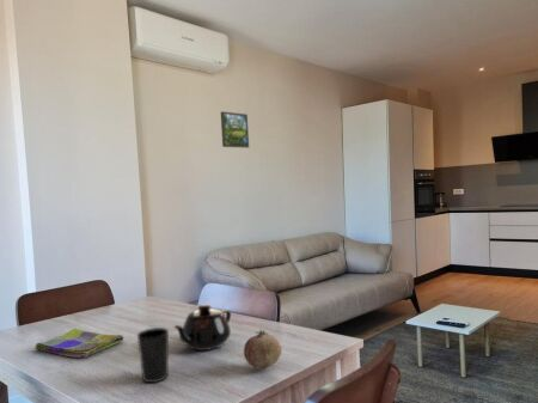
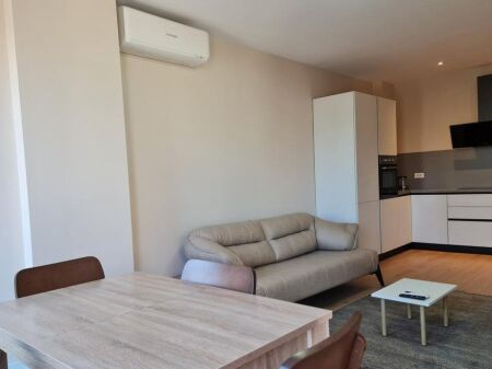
- cup [136,326,170,384]
- fruit [243,329,282,371]
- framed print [220,110,250,148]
- teapot [171,303,232,352]
- dish towel [33,328,124,359]
